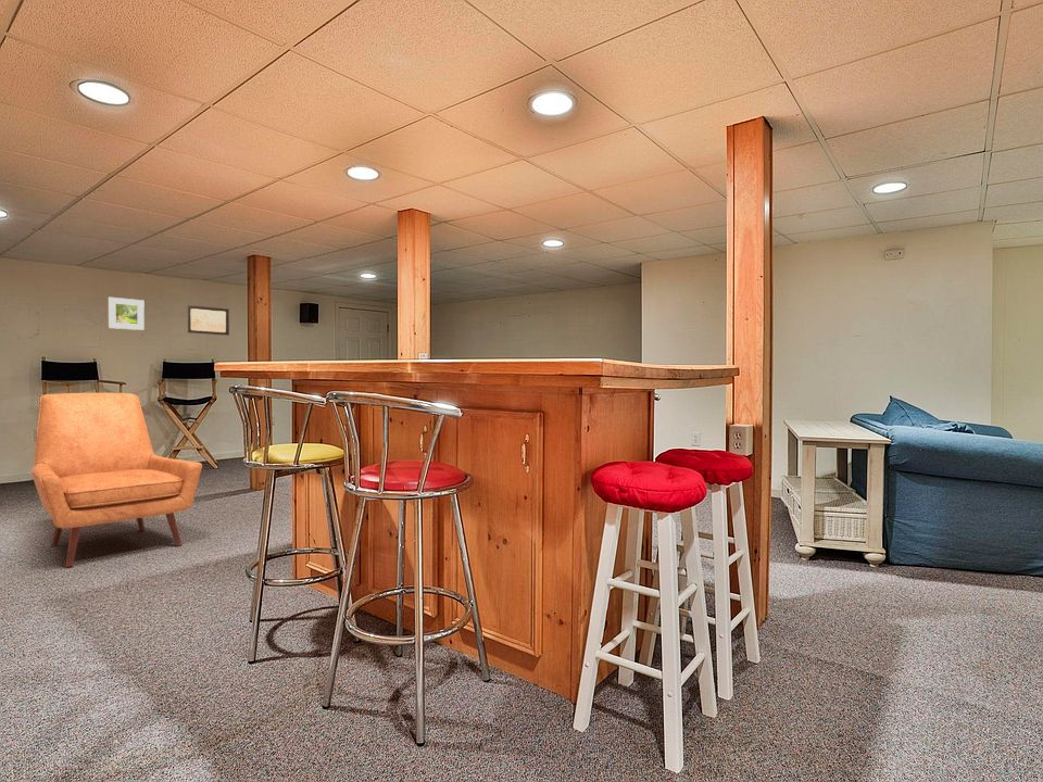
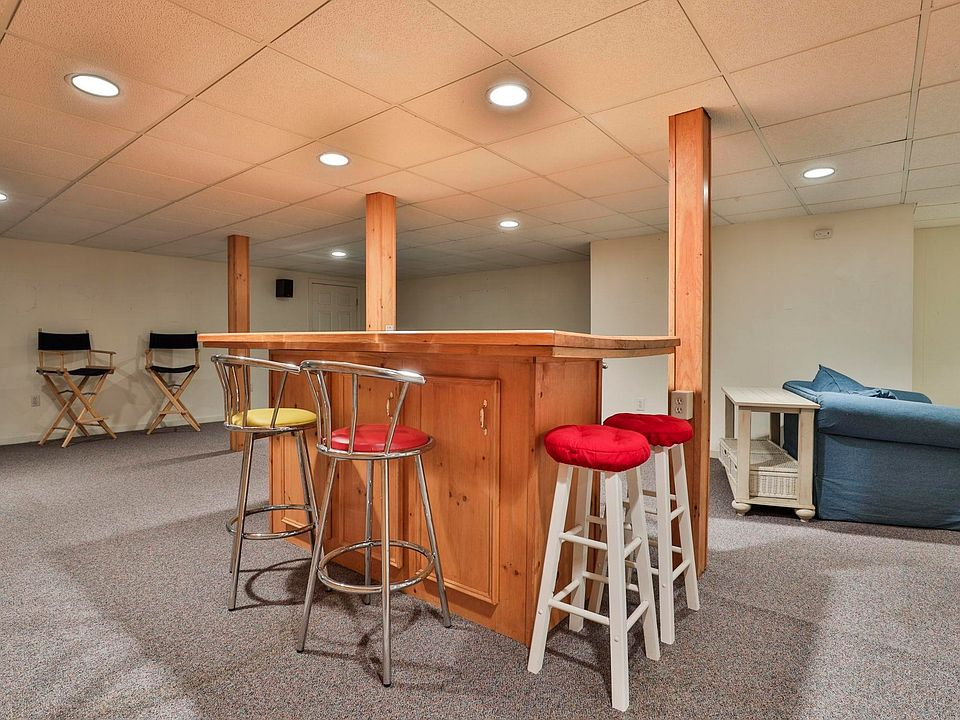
- wall art [187,304,230,337]
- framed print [108,297,146,331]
- chair [30,392,203,568]
